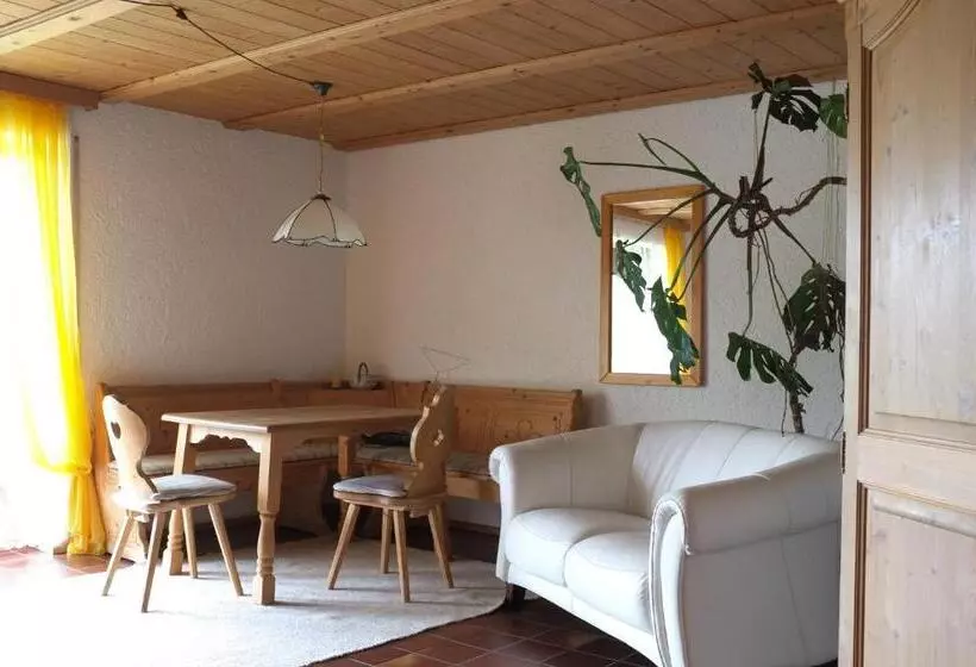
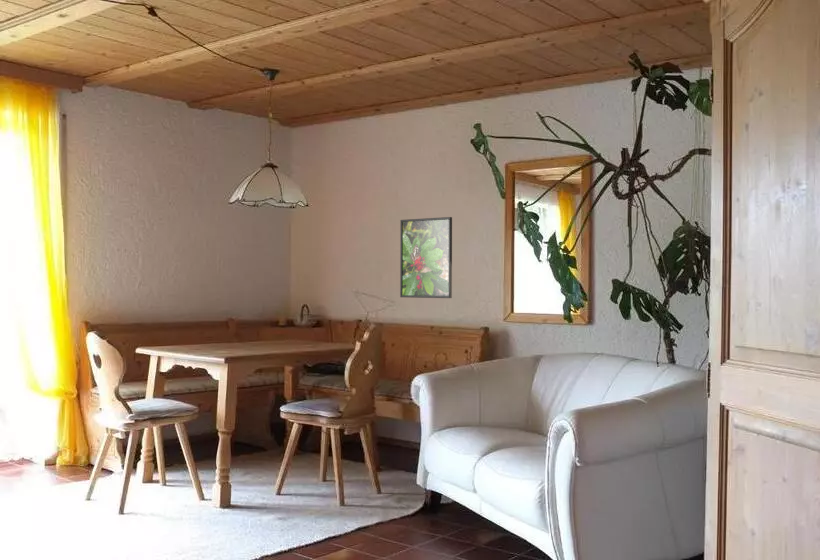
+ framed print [399,216,453,299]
